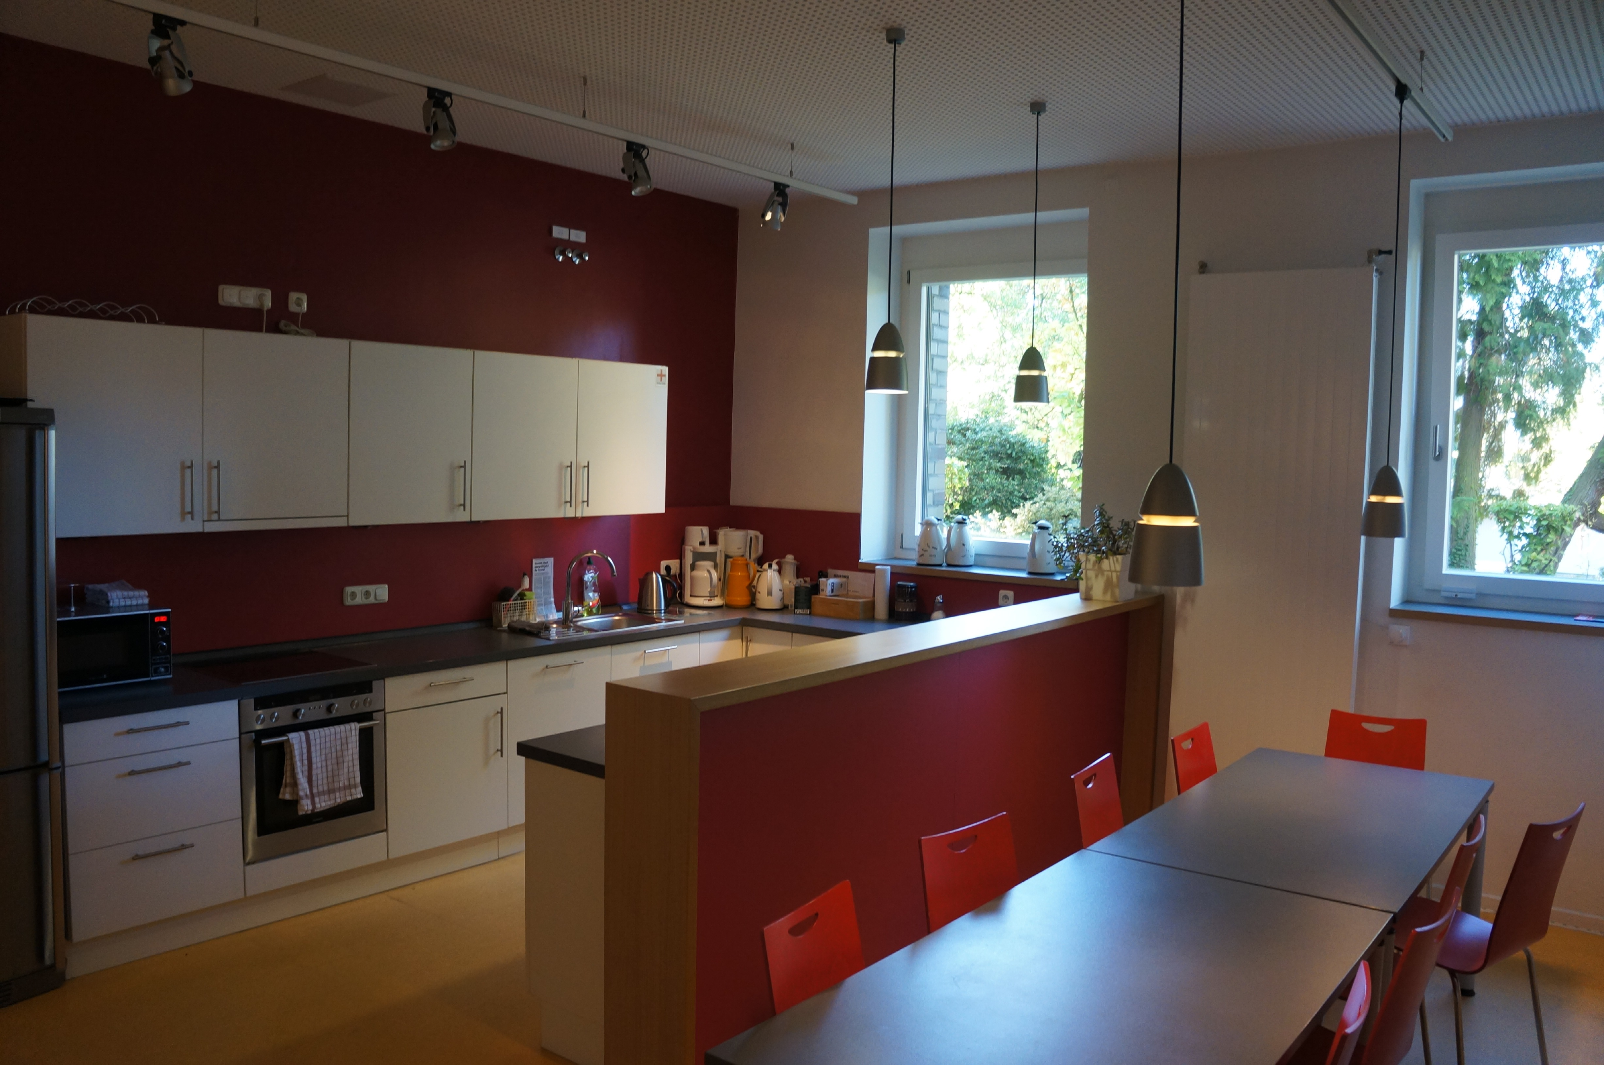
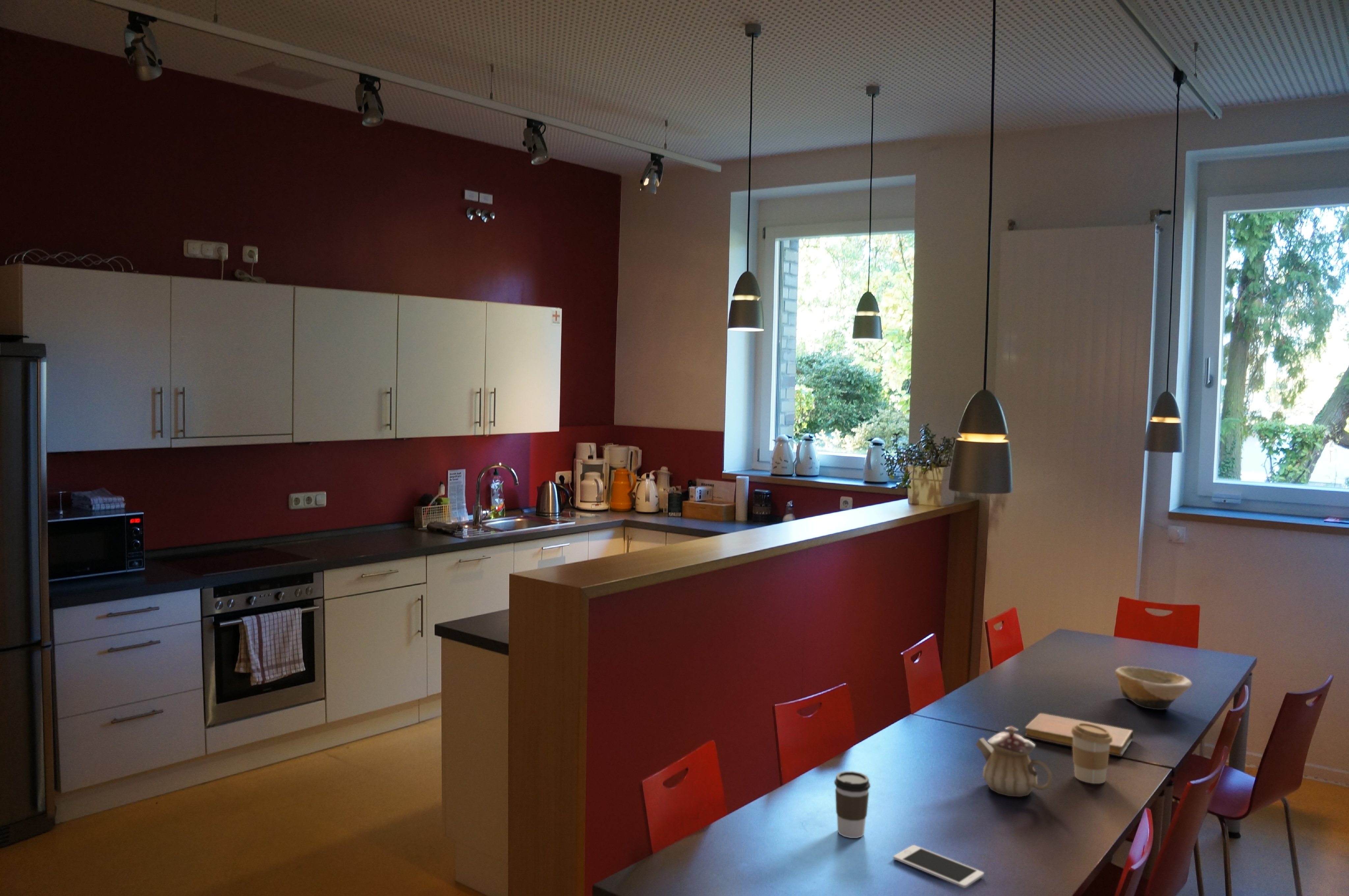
+ teapot [975,725,1053,797]
+ bowl [1115,666,1192,710]
+ cell phone [893,845,984,888]
+ coffee cup [1071,723,1112,784]
+ coffee cup [834,771,870,838]
+ notebook [1025,713,1134,757]
